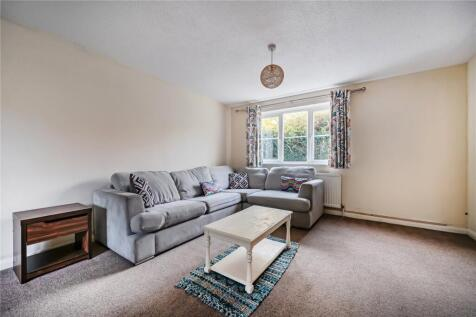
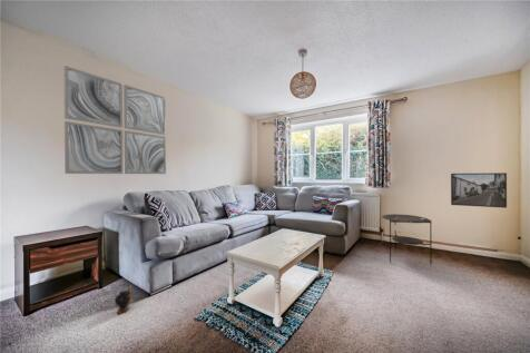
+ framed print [450,171,508,209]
+ plush toy [114,284,134,315]
+ wall art [62,65,167,175]
+ side table [381,213,433,265]
